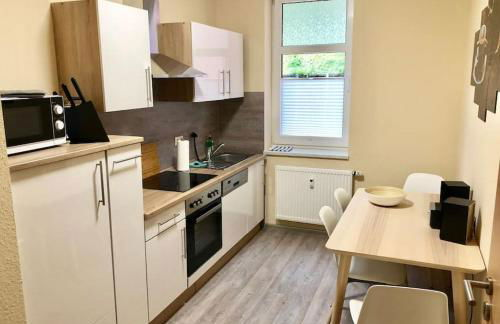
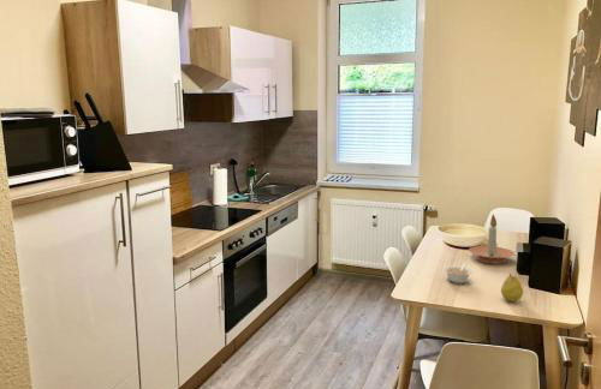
+ legume [444,263,472,285]
+ candle holder [468,213,516,264]
+ fruit [500,273,524,304]
